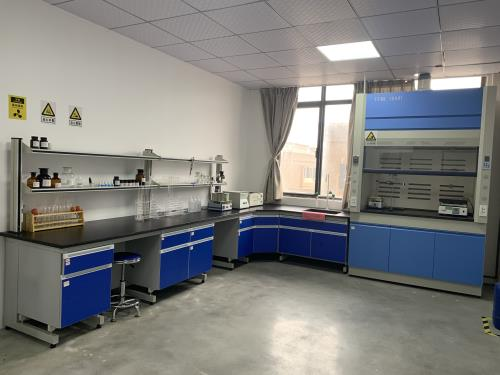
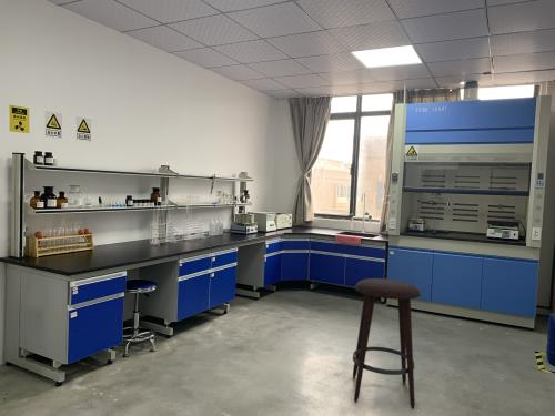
+ stool [352,277,422,409]
